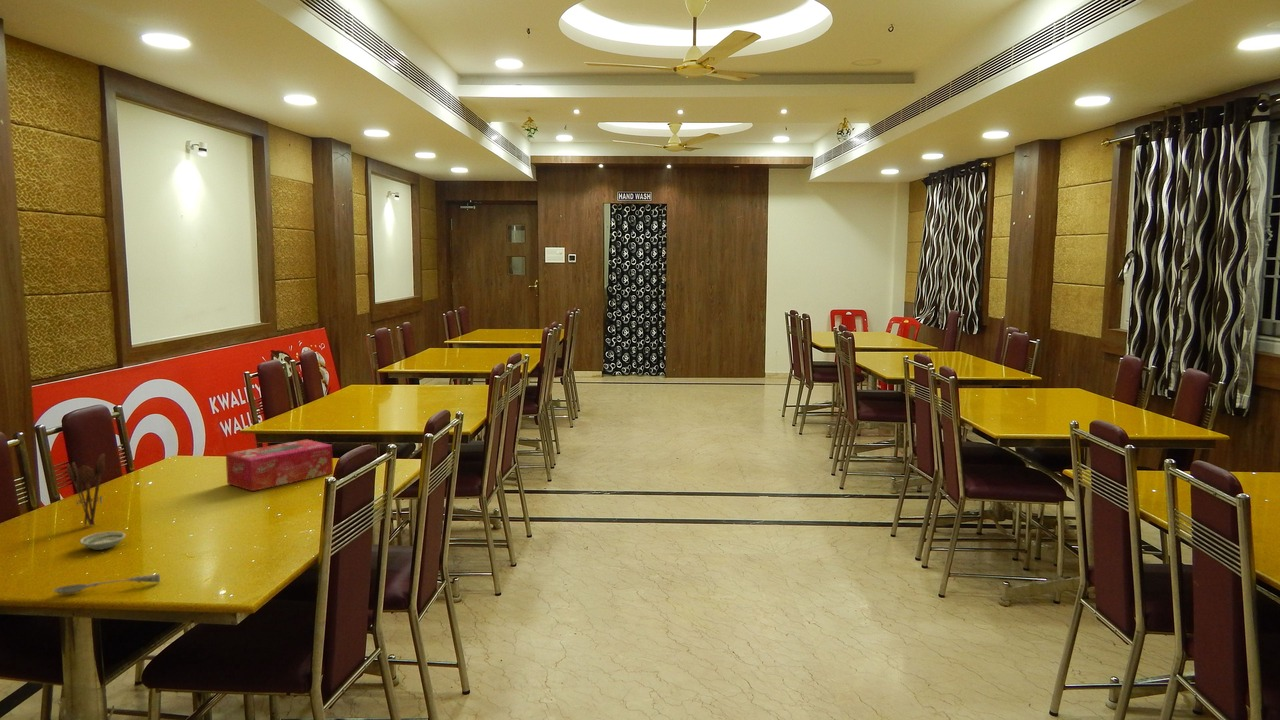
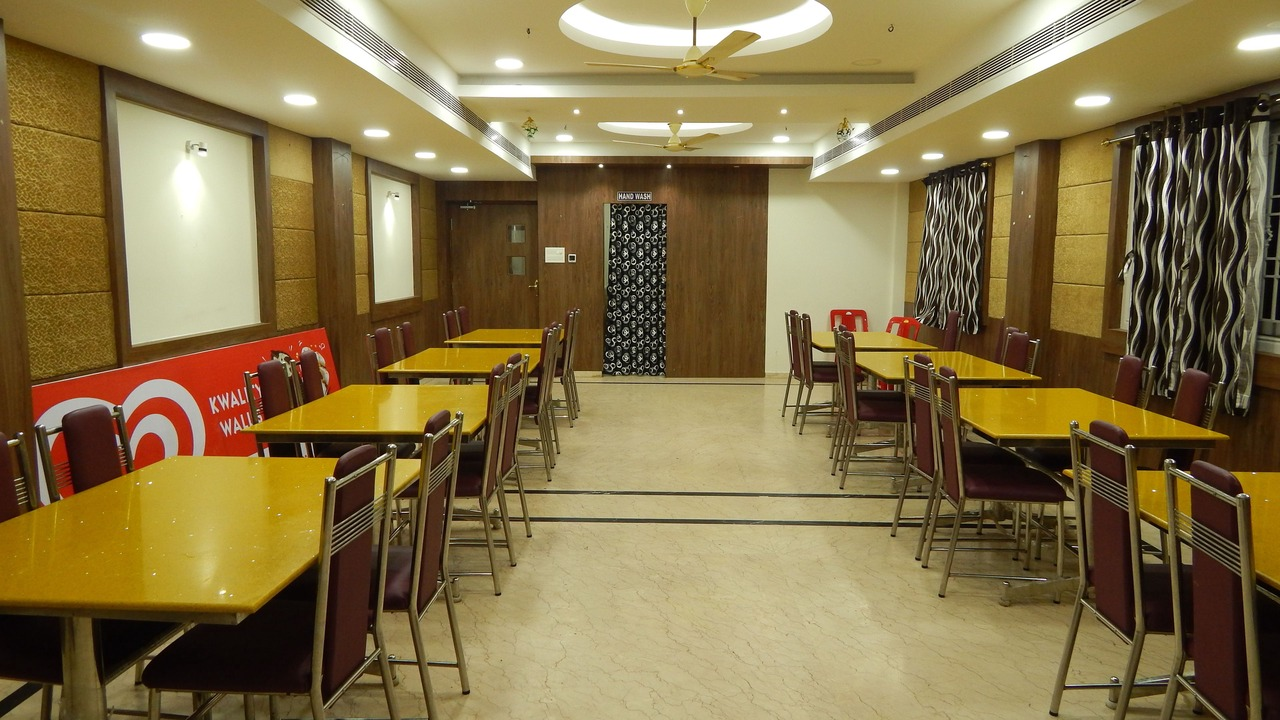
- tissue box [225,438,334,492]
- utensil holder [66,452,106,527]
- soupspoon [53,573,161,595]
- saucer [79,530,126,551]
